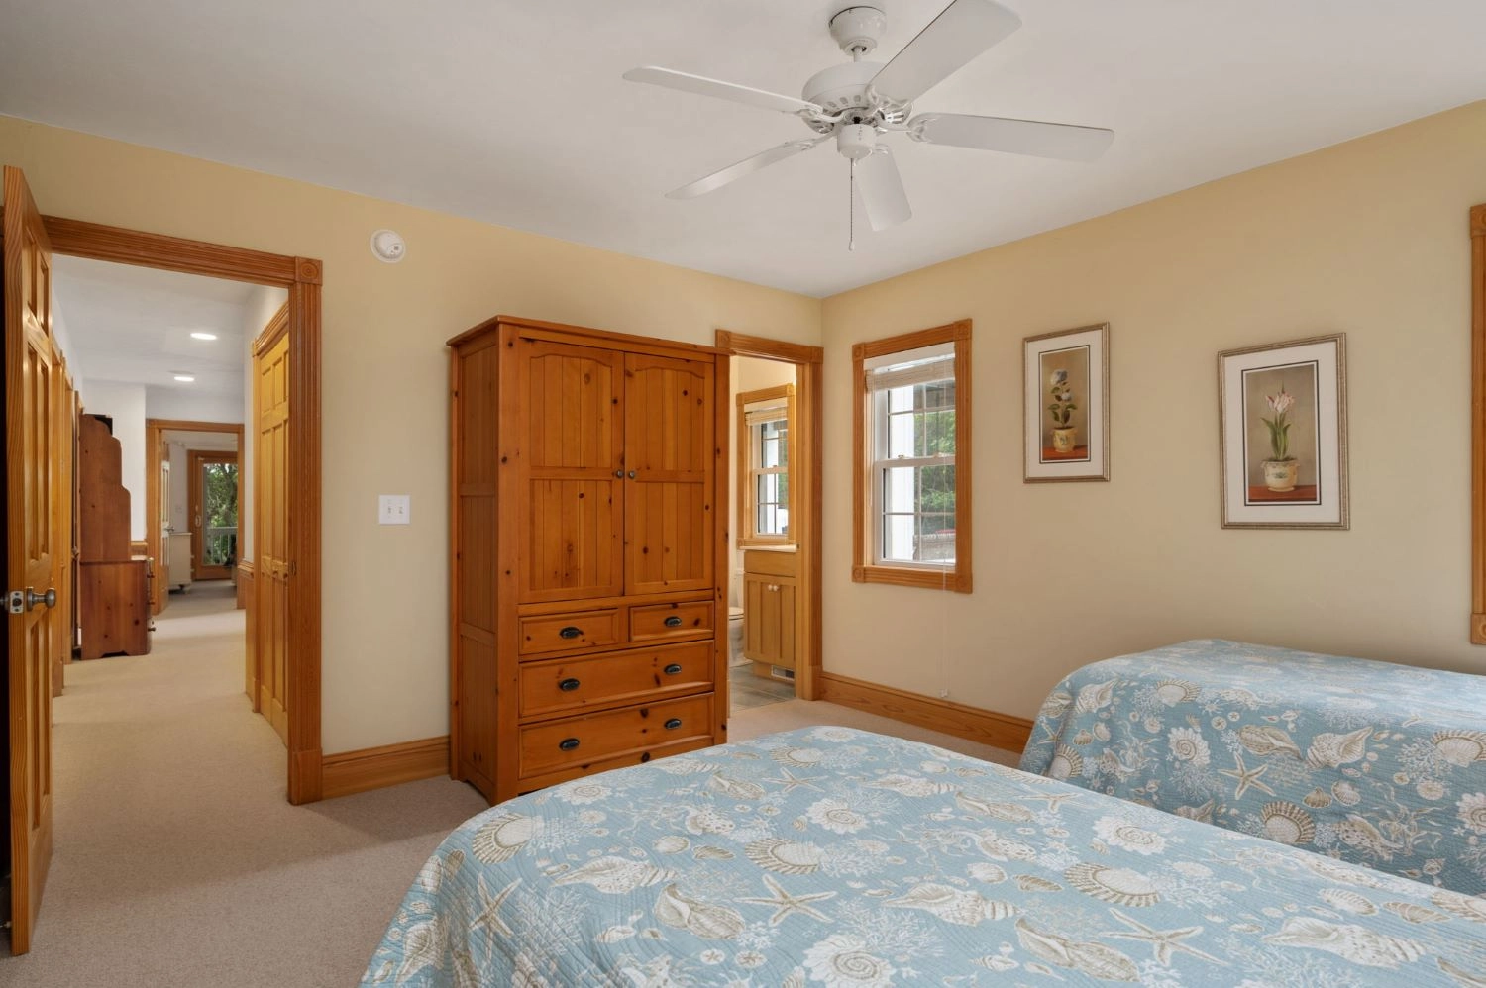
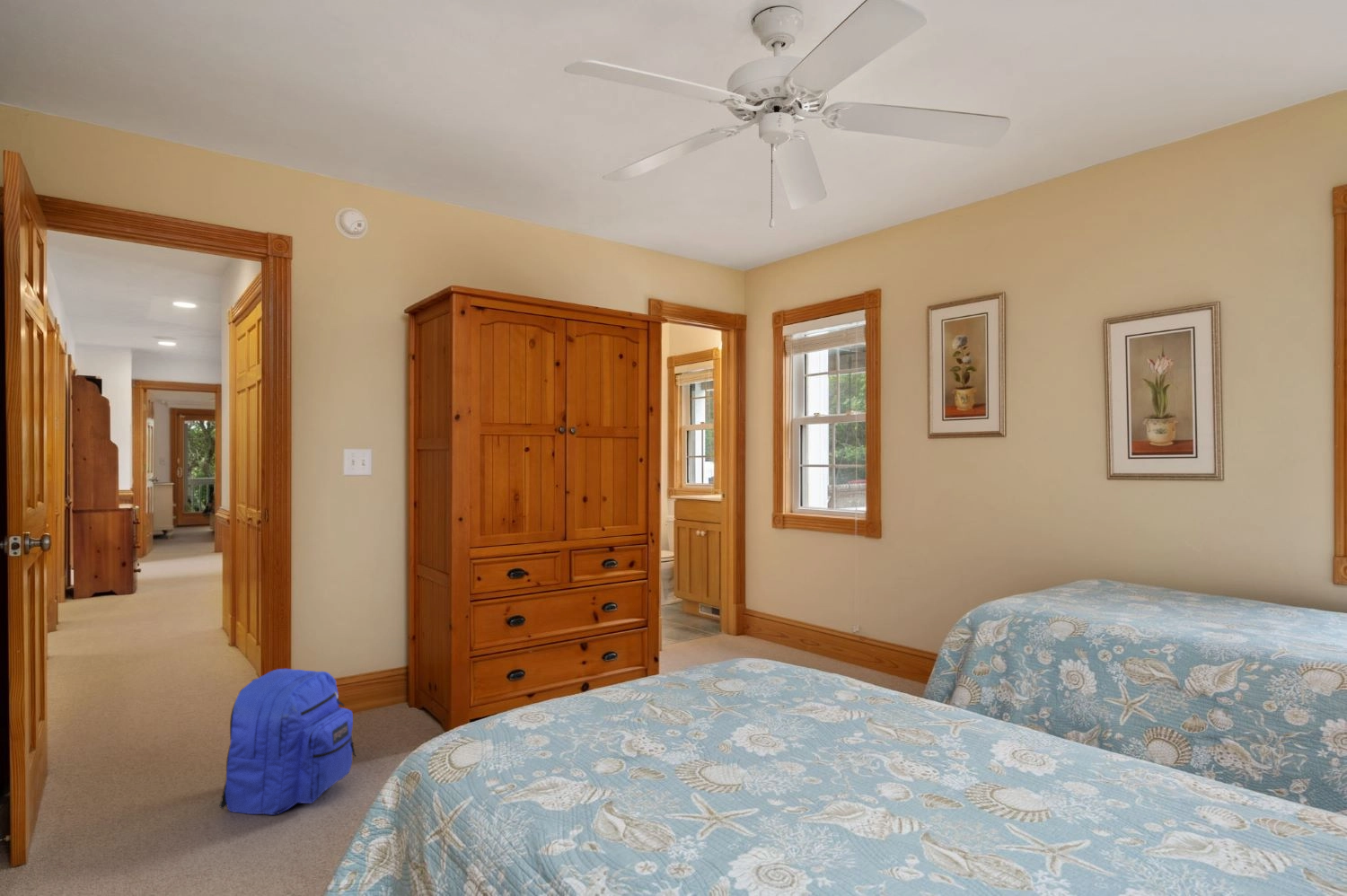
+ backpack [218,668,357,816]
